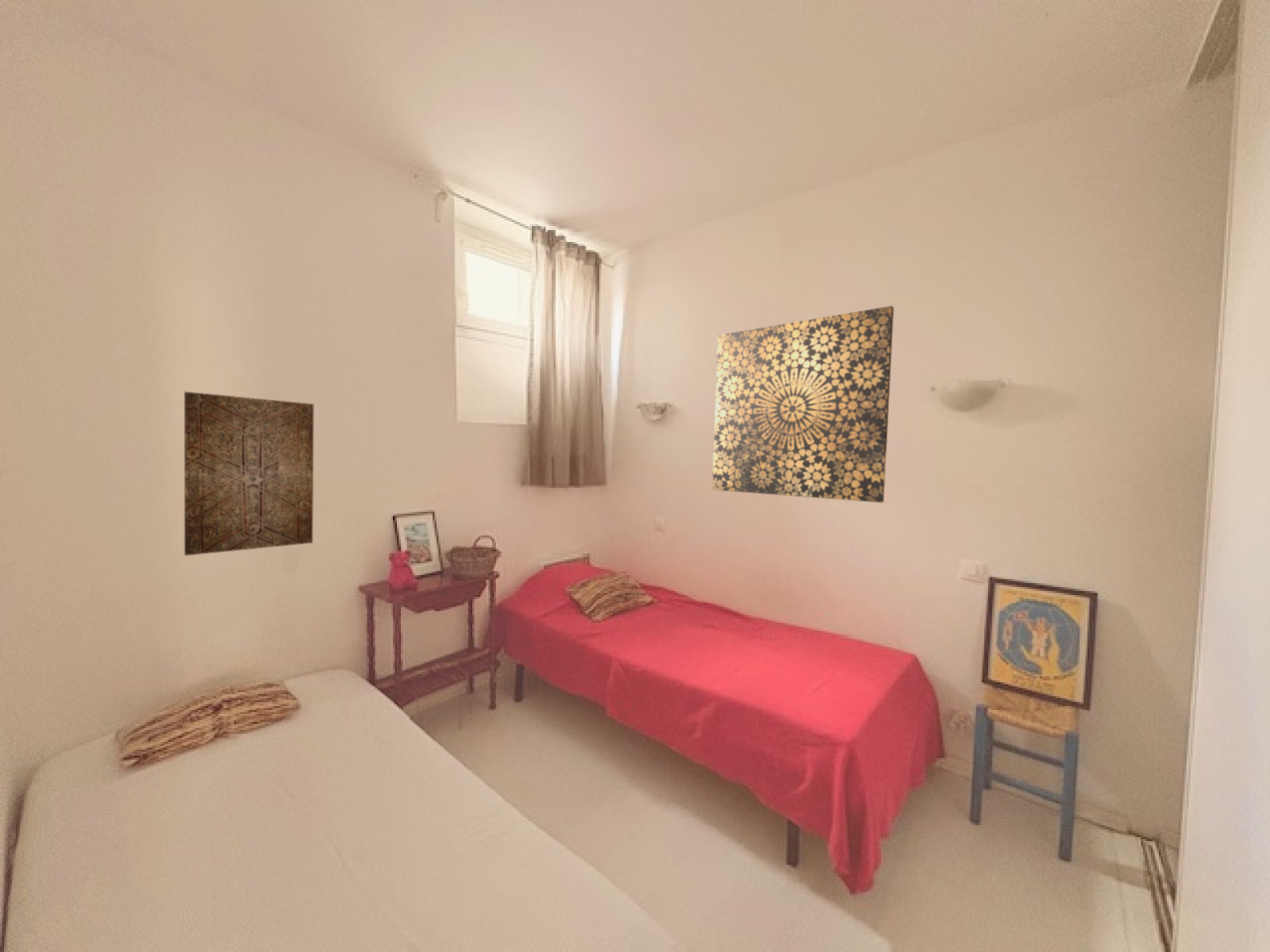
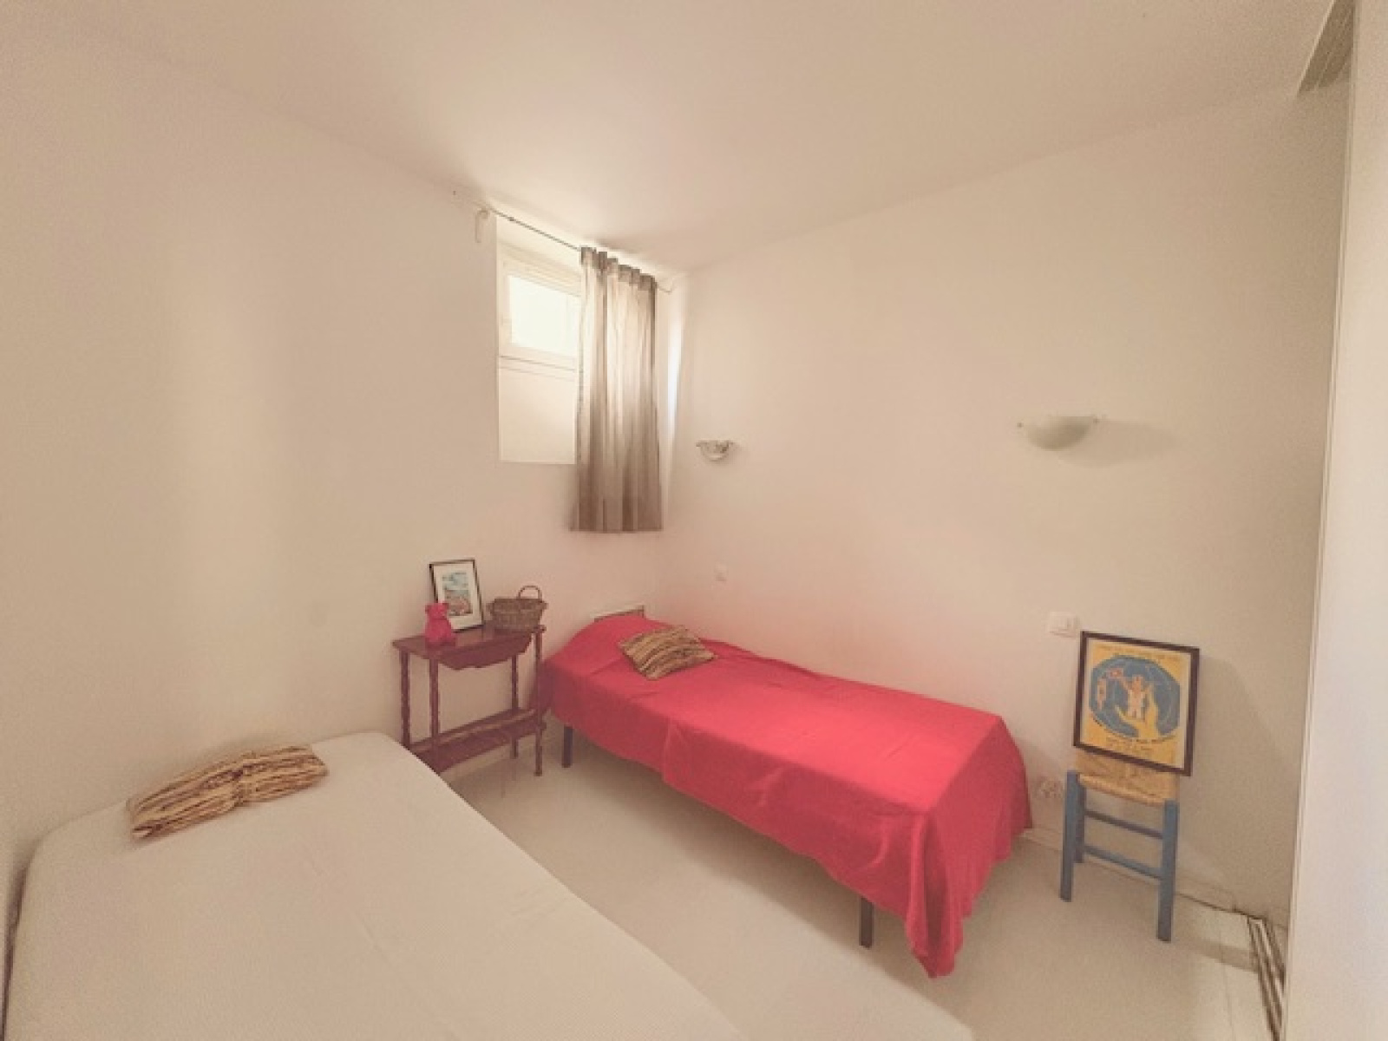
- wall art [711,305,895,504]
- wall art [183,391,314,556]
